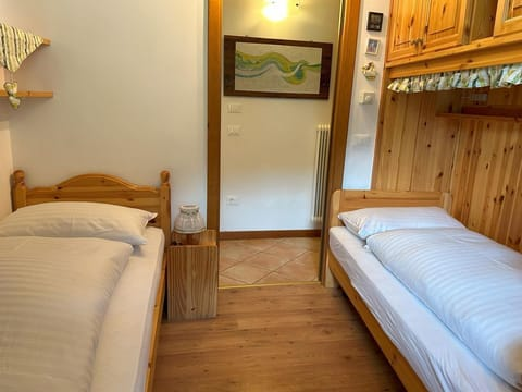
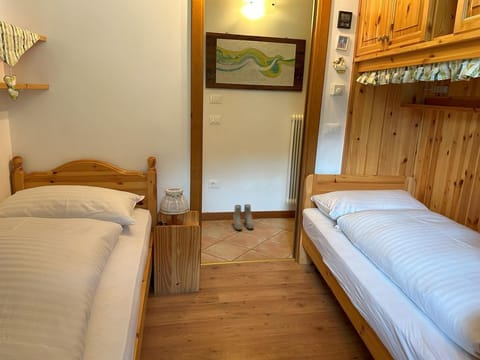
+ boots [232,203,255,231]
